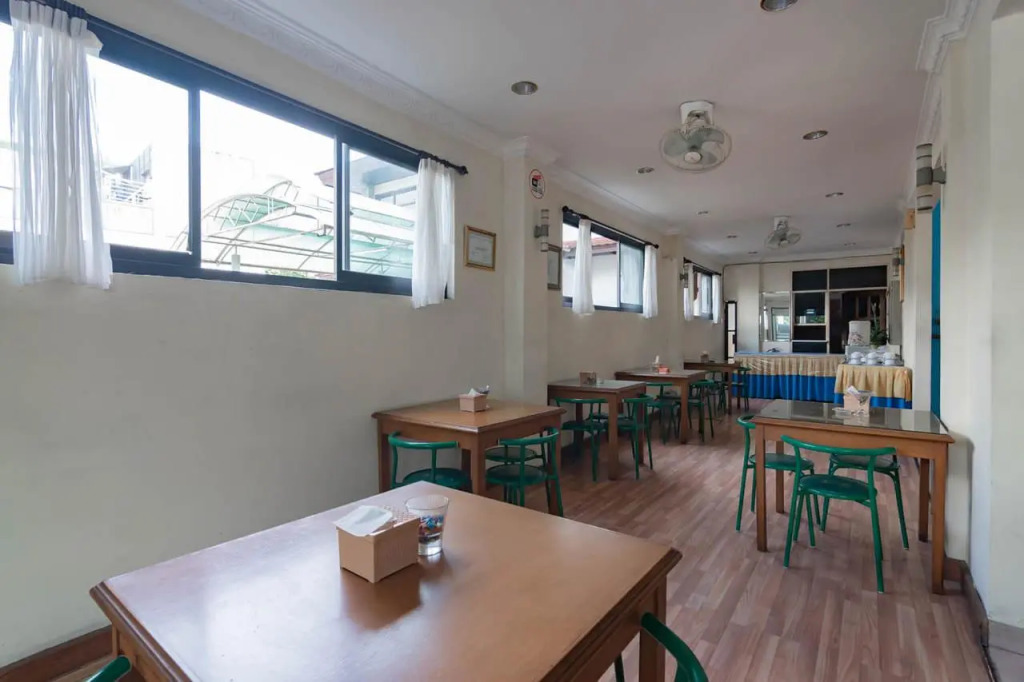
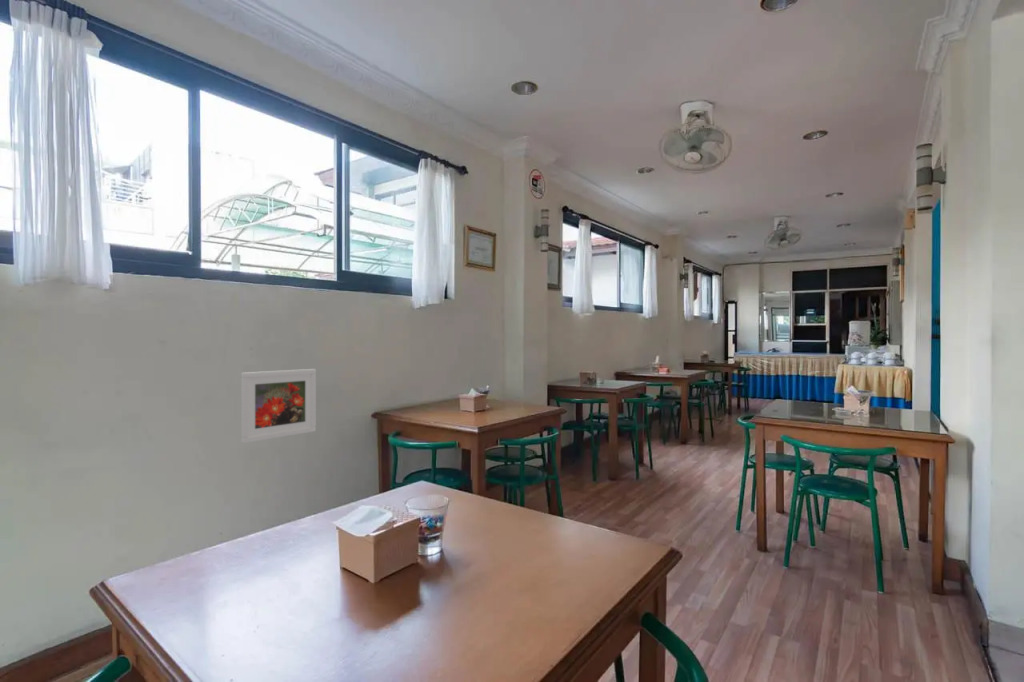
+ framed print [240,368,317,444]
